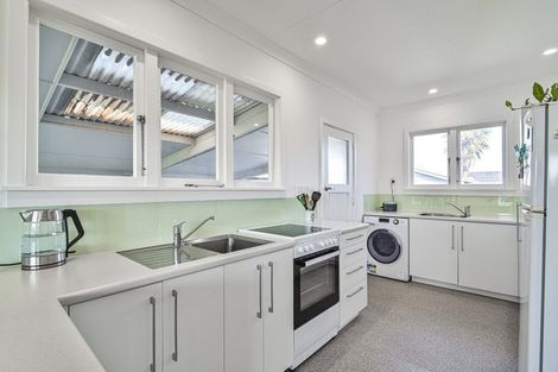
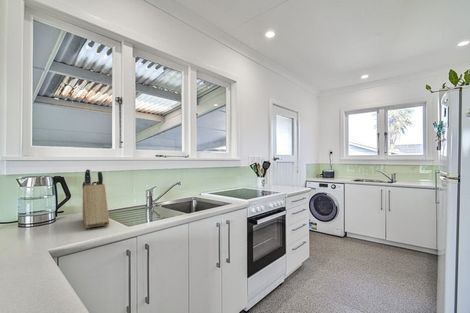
+ knife block [81,168,110,229]
